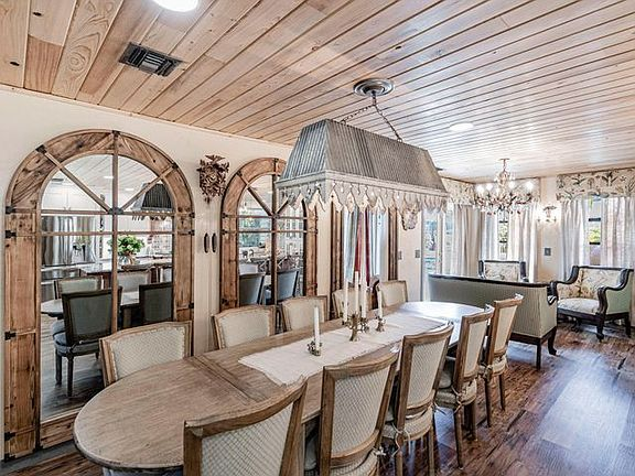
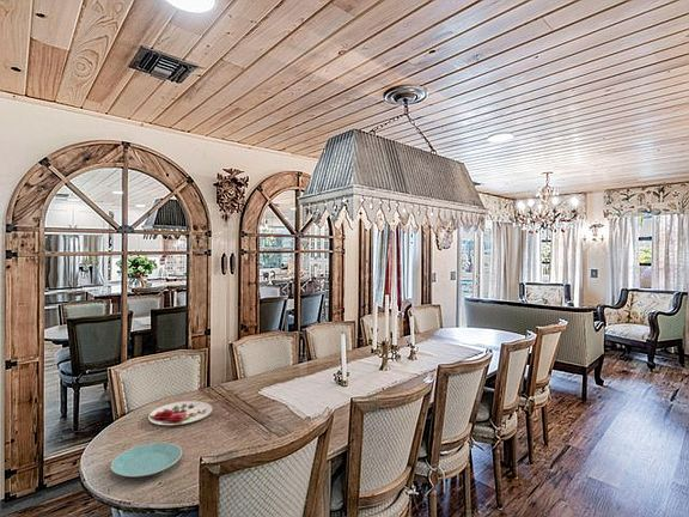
+ plate [110,442,183,479]
+ plate [147,400,213,426]
